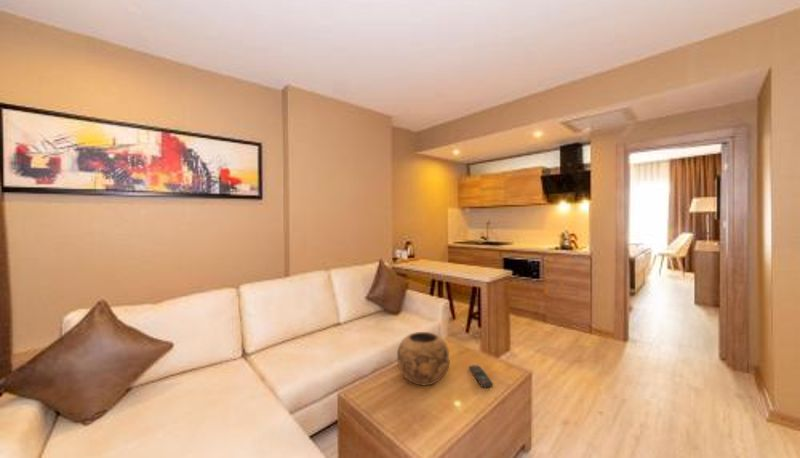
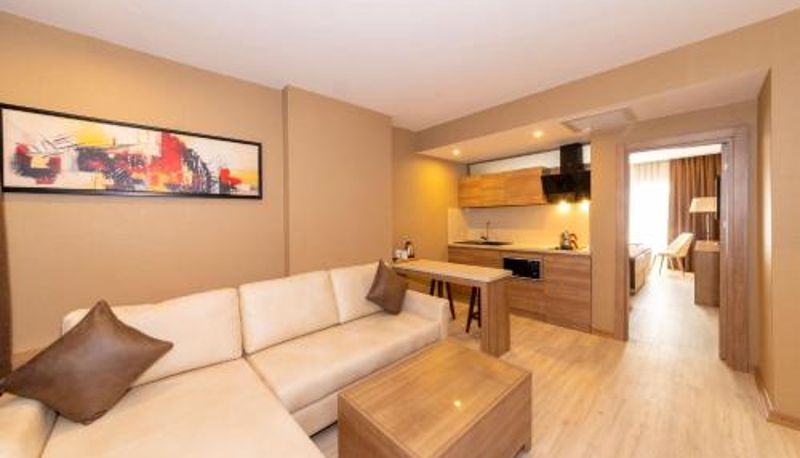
- remote control [468,364,494,388]
- decorative bowl [396,331,451,386]
